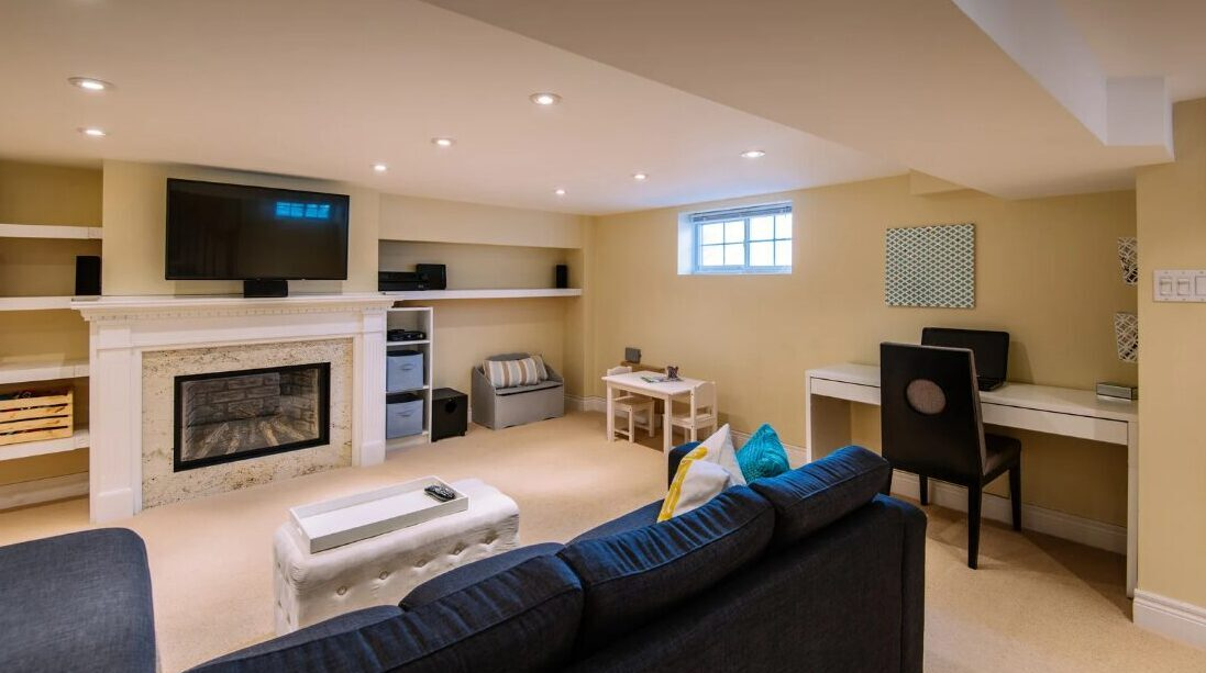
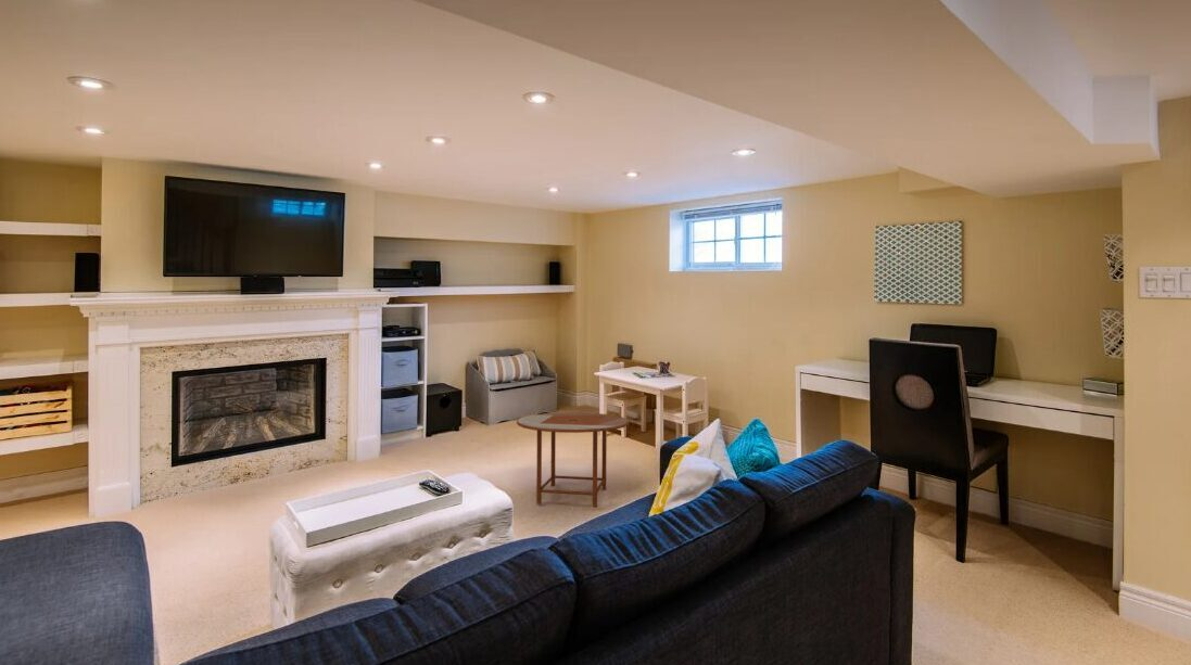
+ side table [516,411,630,509]
